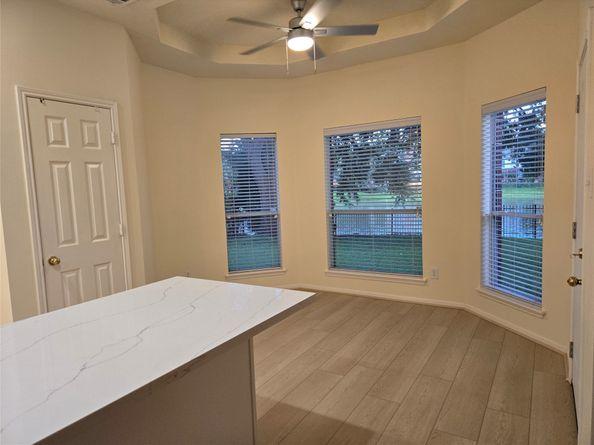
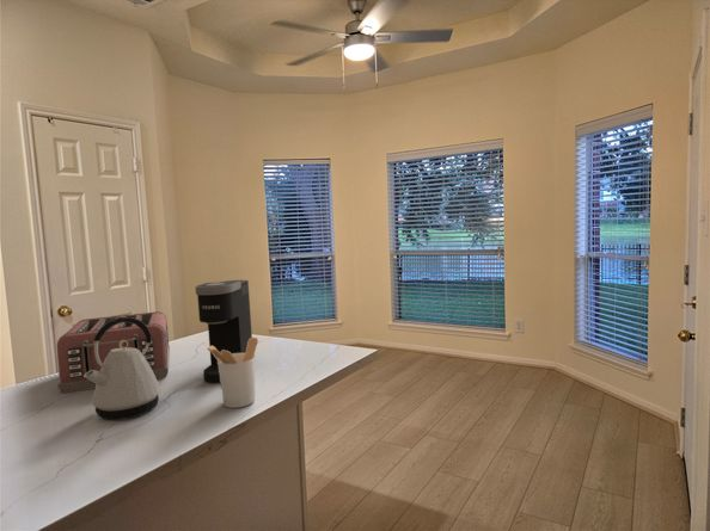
+ toaster [56,310,171,395]
+ kettle [84,317,161,421]
+ coffee maker [194,279,253,384]
+ utensil holder [206,336,259,409]
